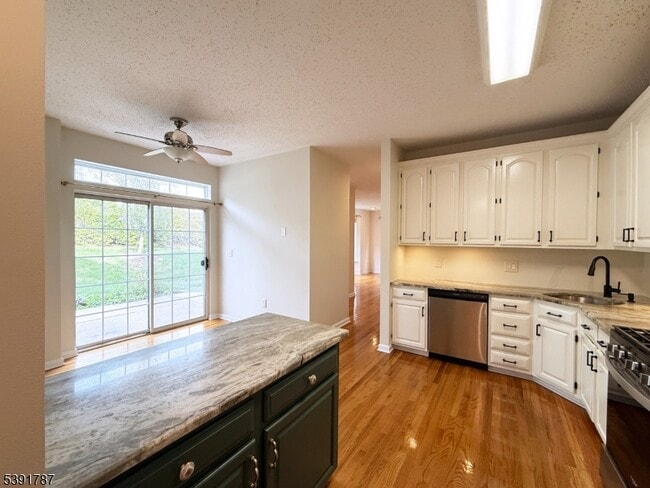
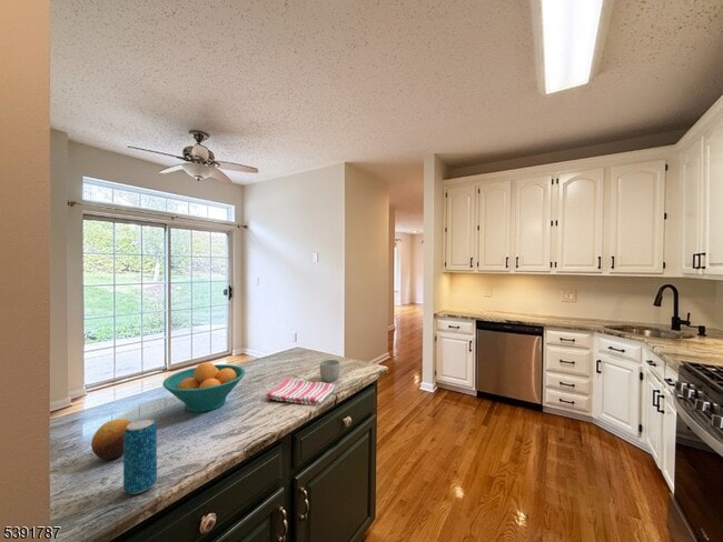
+ mug [319,359,341,383]
+ fruit bowl [161,361,246,413]
+ beverage can [122,418,158,495]
+ fruit [90,418,132,460]
+ dish towel [266,377,336,405]
